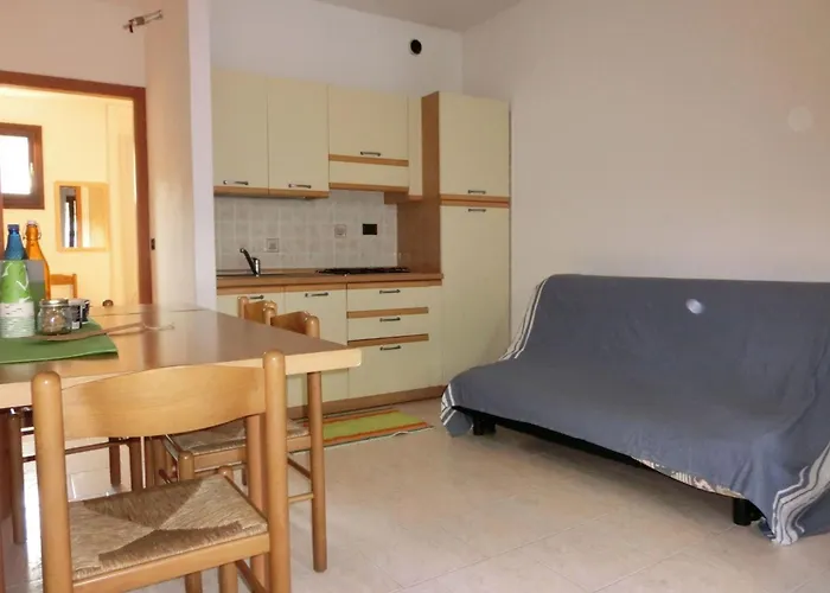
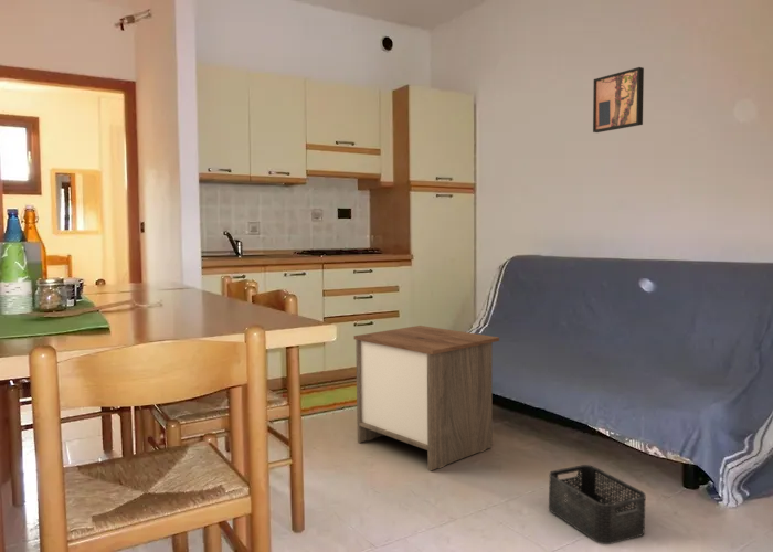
+ storage bin [548,464,647,545]
+ nightstand [353,325,500,471]
+ wall art [592,66,645,134]
